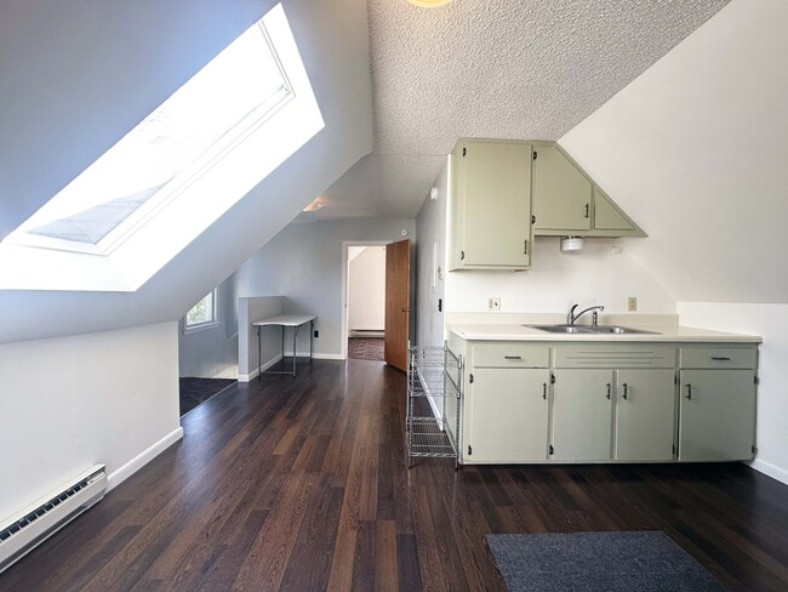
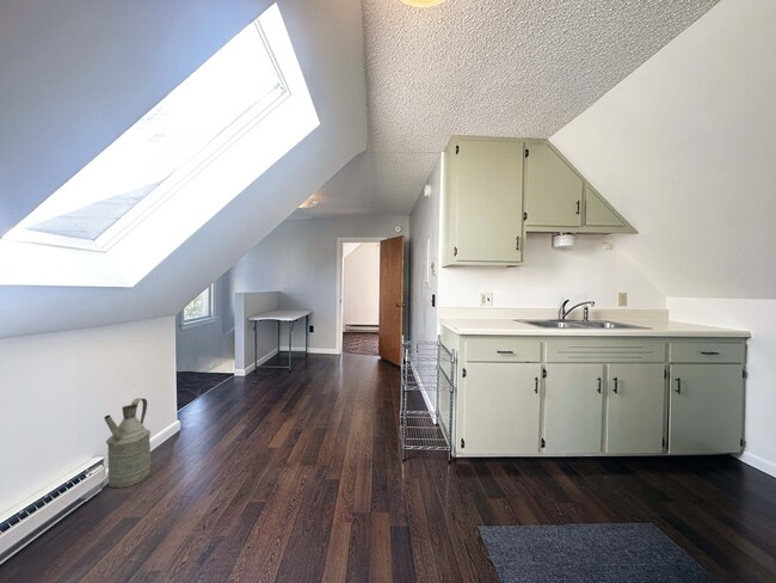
+ watering can [104,397,152,489]
